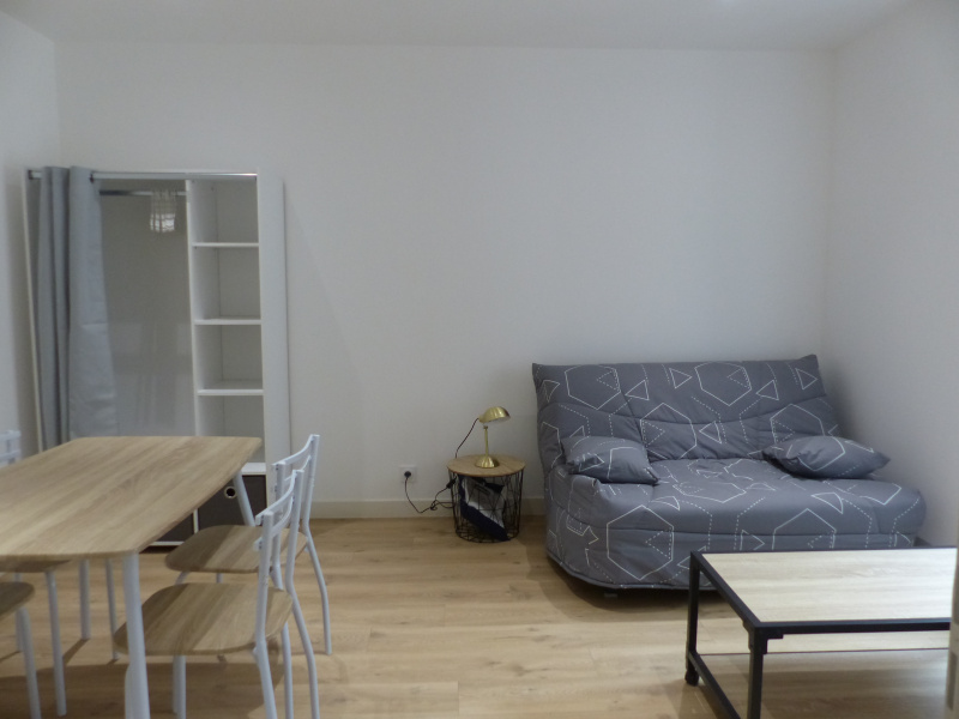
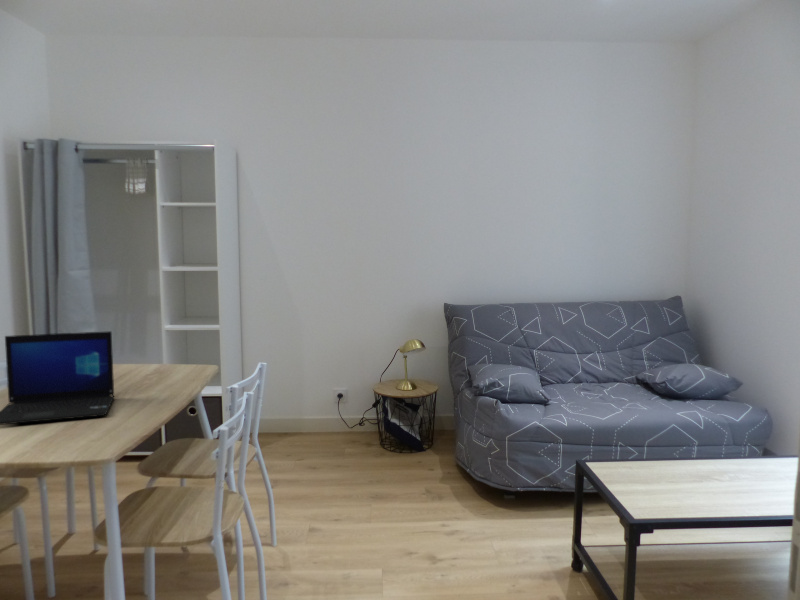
+ laptop [0,330,115,426]
